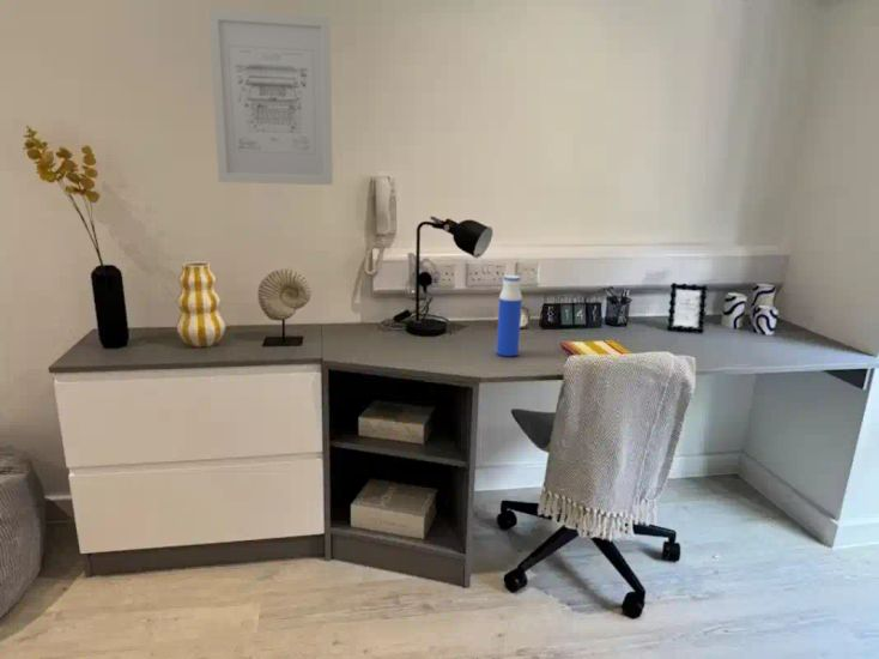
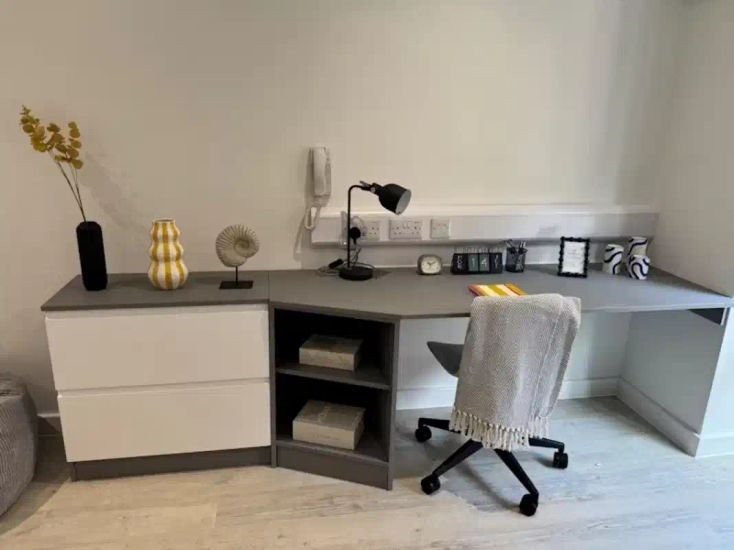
- water bottle [496,274,523,357]
- wall art [207,8,334,186]
